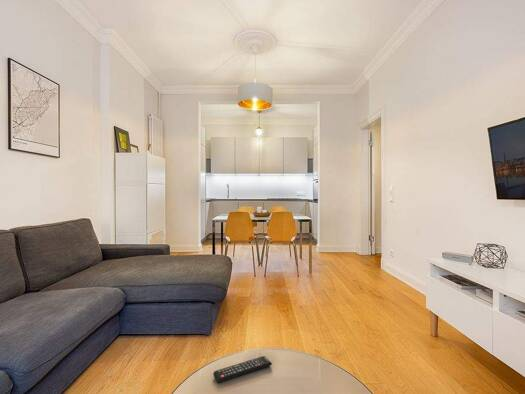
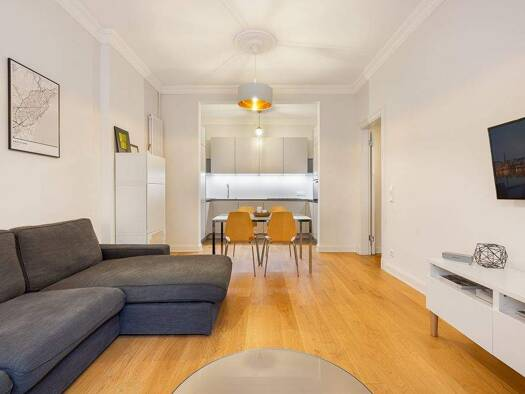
- remote control [212,355,273,384]
